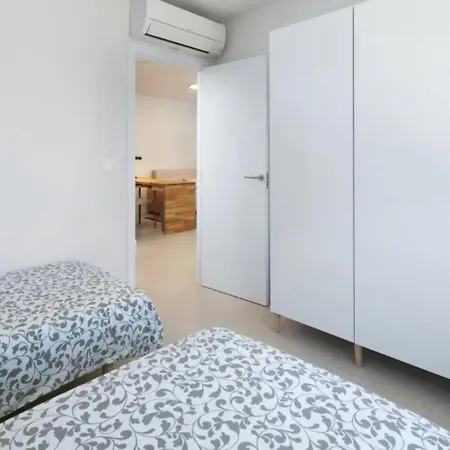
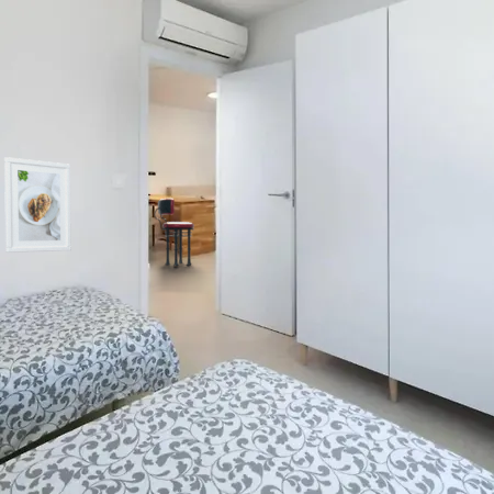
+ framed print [3,156,72,254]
+ stool [153,198,195,267]
